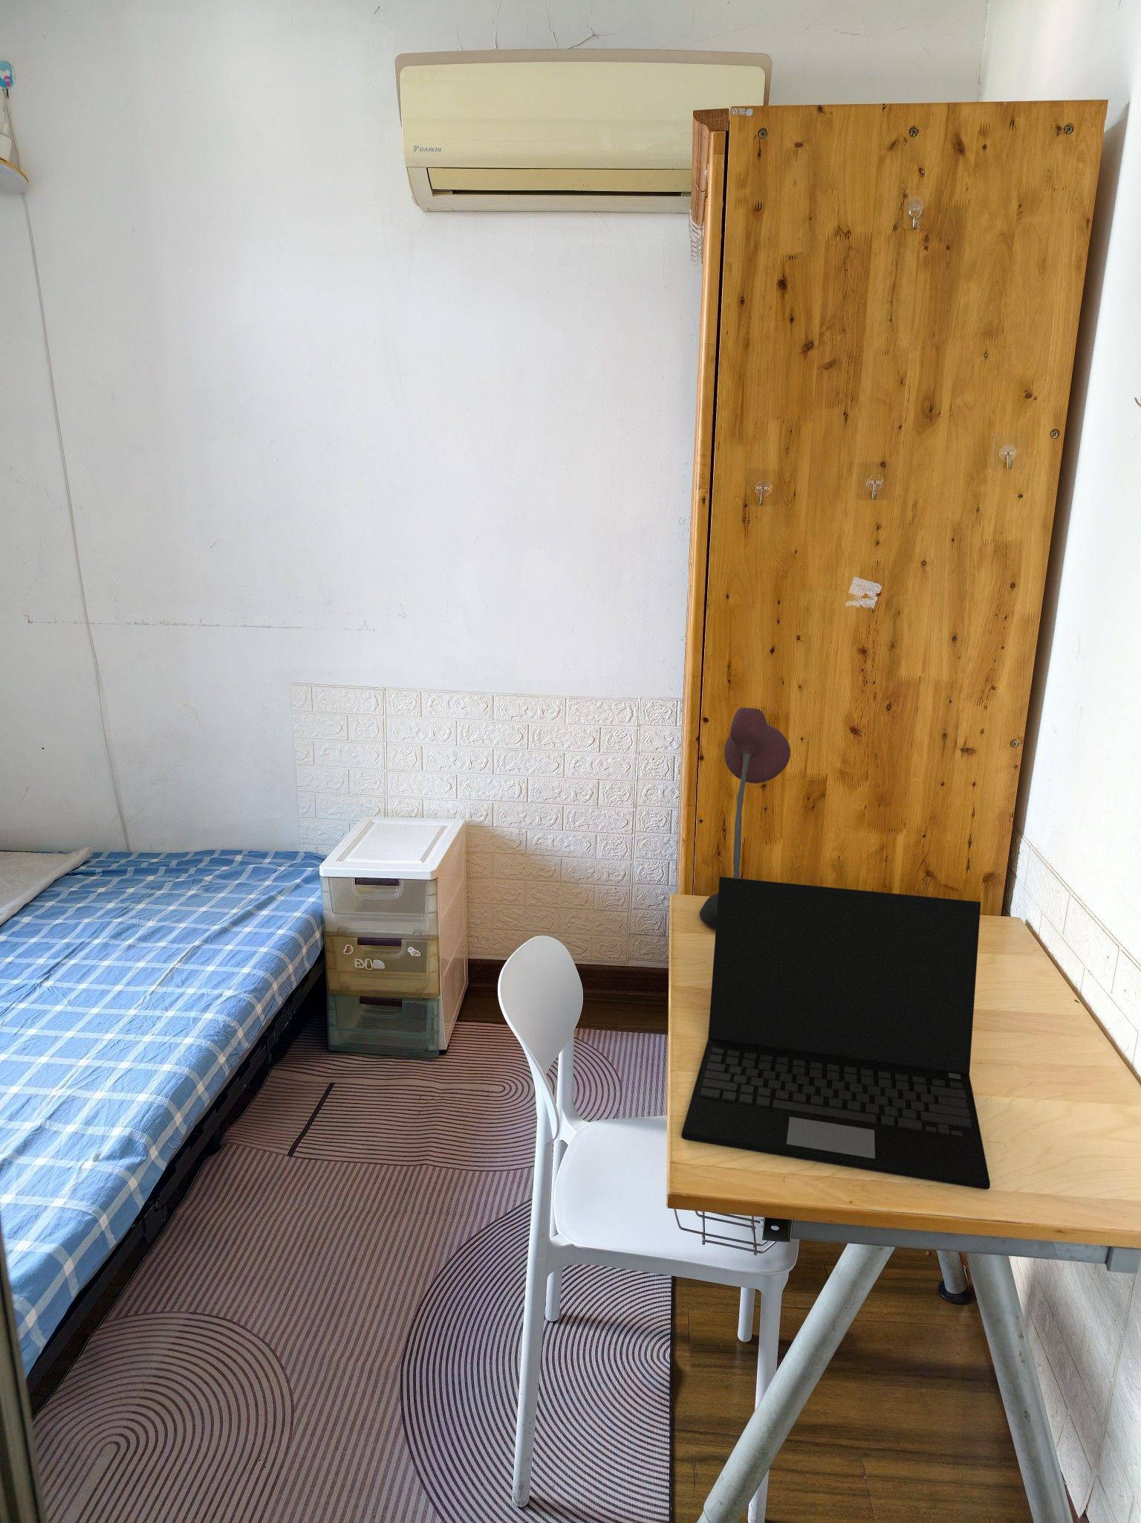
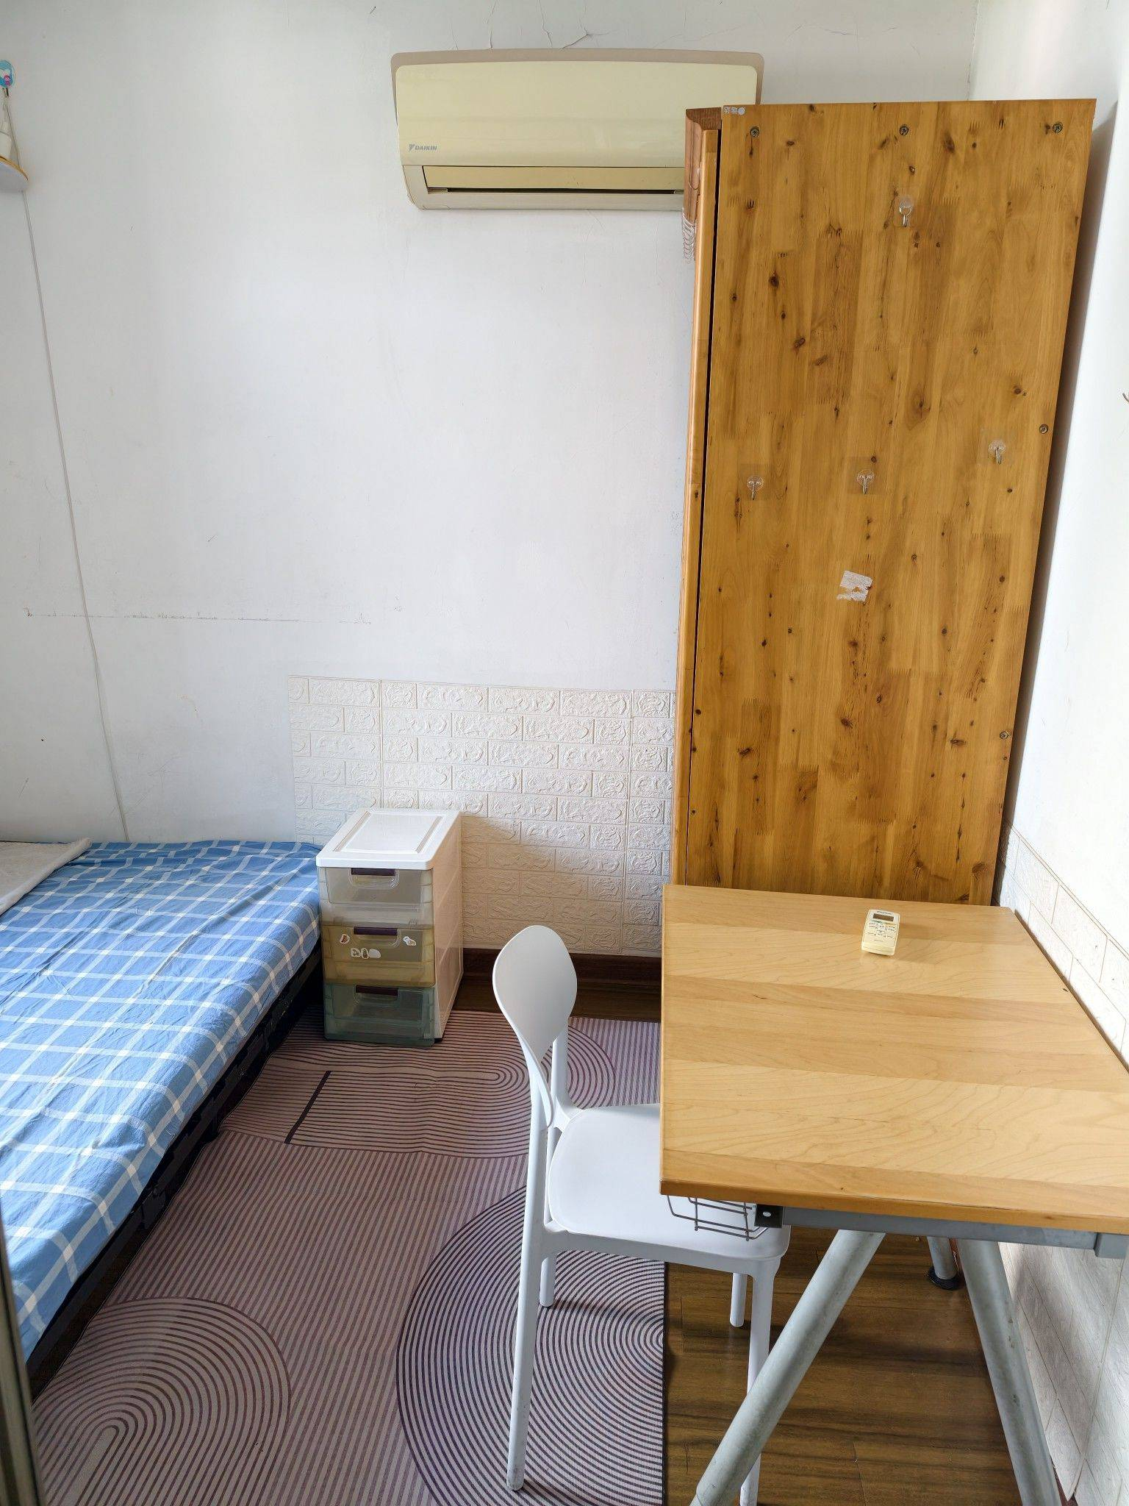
- desk lamp [699,706,791,929]
- laptop [681,875,991,1190]
